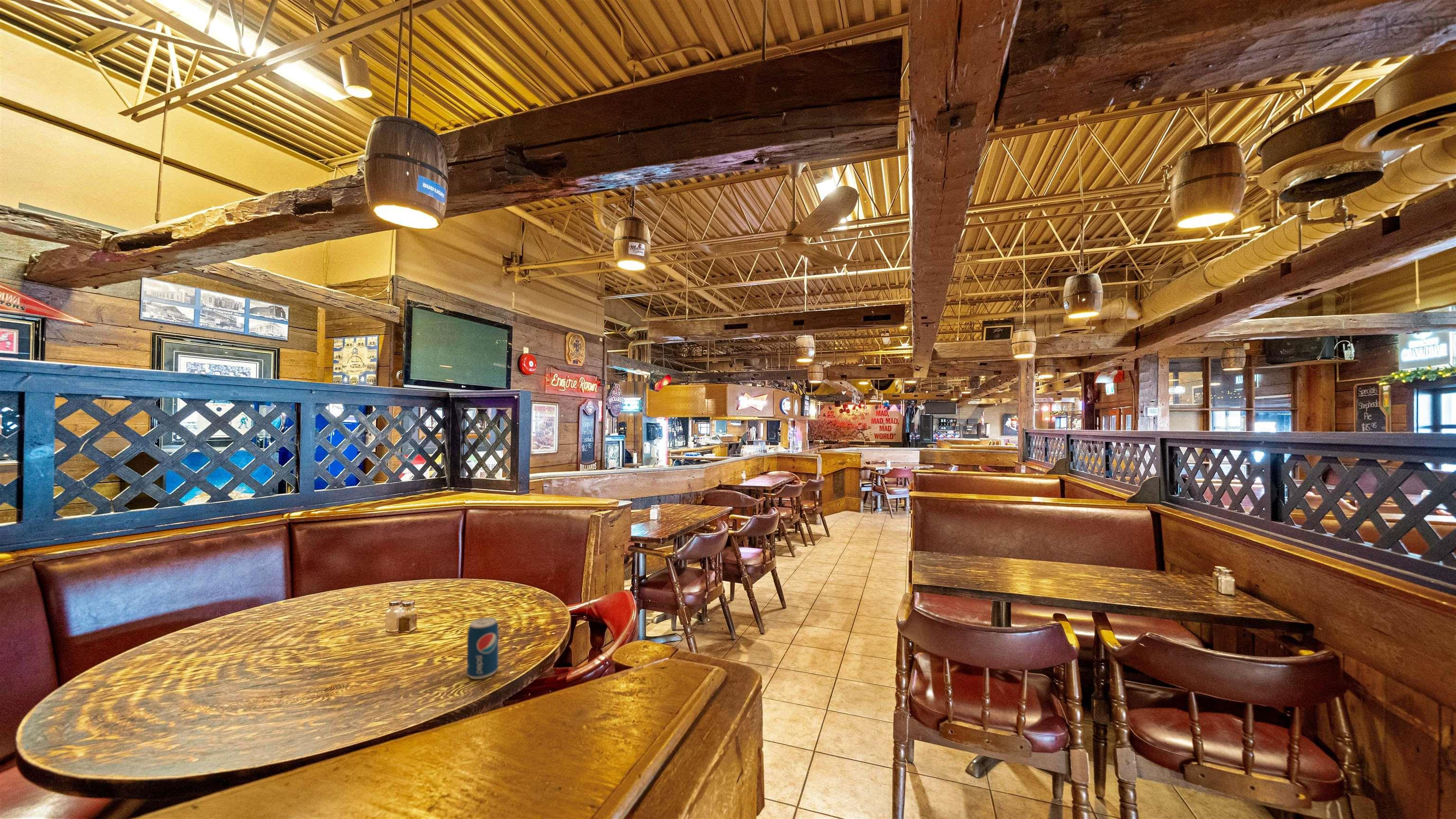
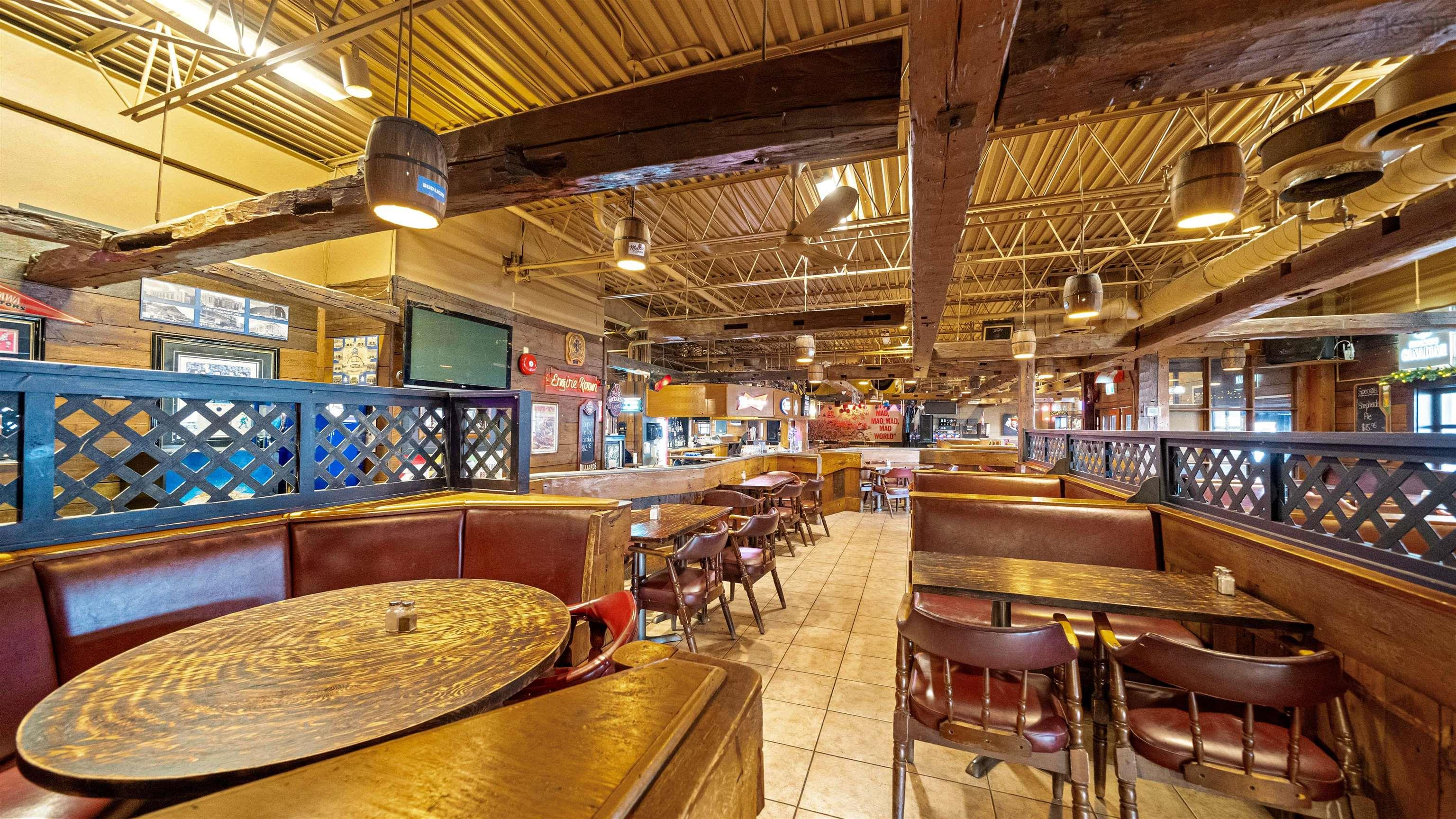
- beverage can [466,617,499,680]
